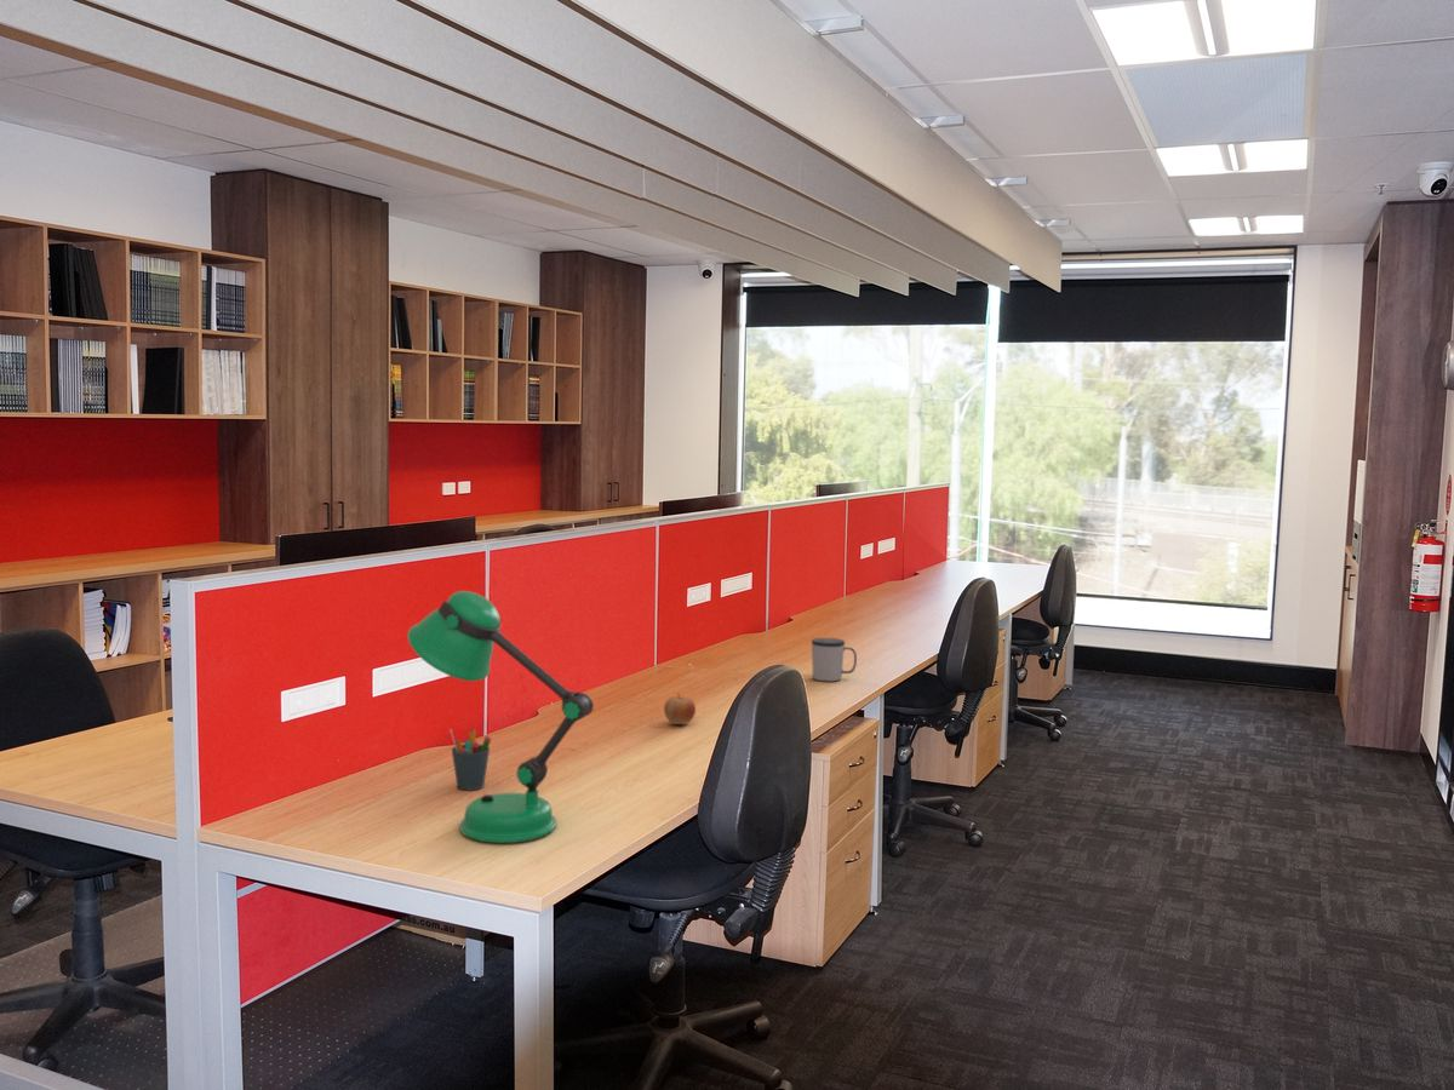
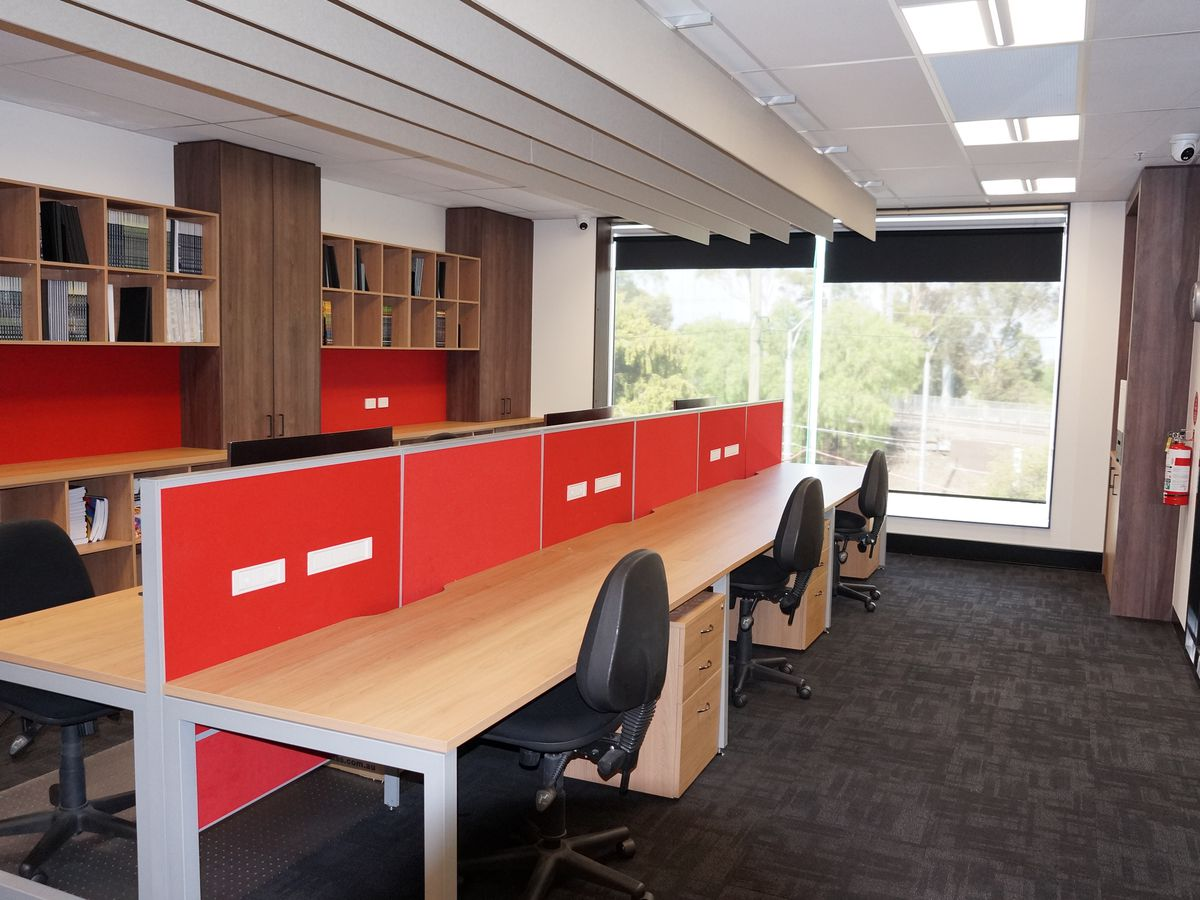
- pen holder [448,728,492,791]
- apple [663,692,697,725]
- desk lamp [406,590,595,844]
- mug [811,637,858,683]
